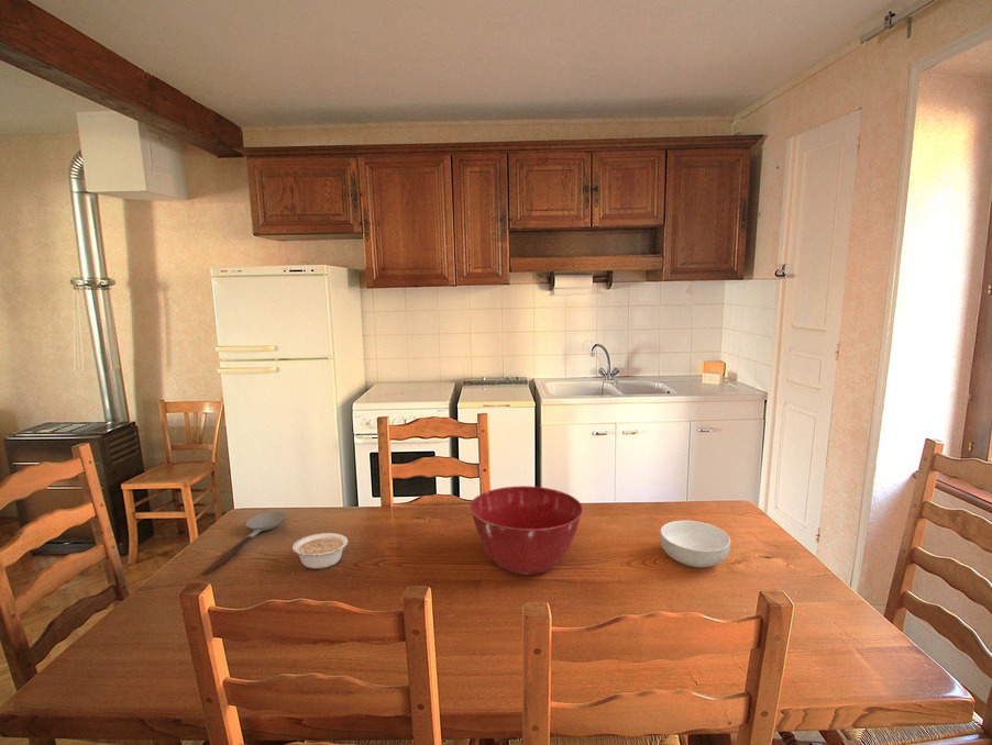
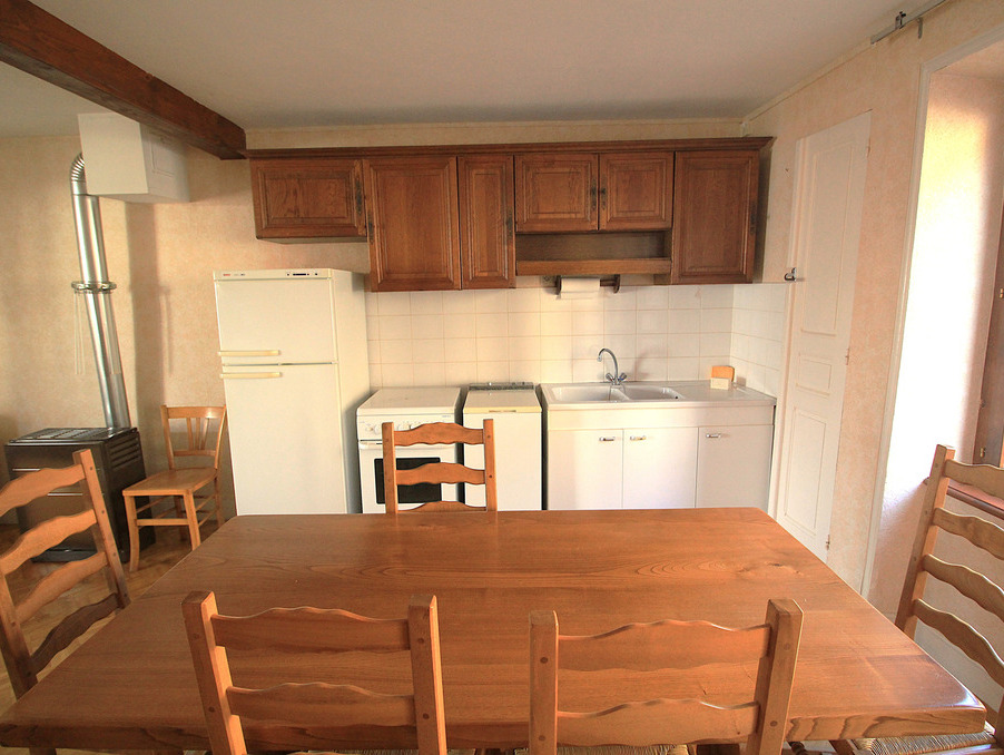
- mixing bowl [469,485,584,576]
- cereal bowl [659,520,731,568]
- spoon [201,510,286,576]
- legume [291,532,349,570]
